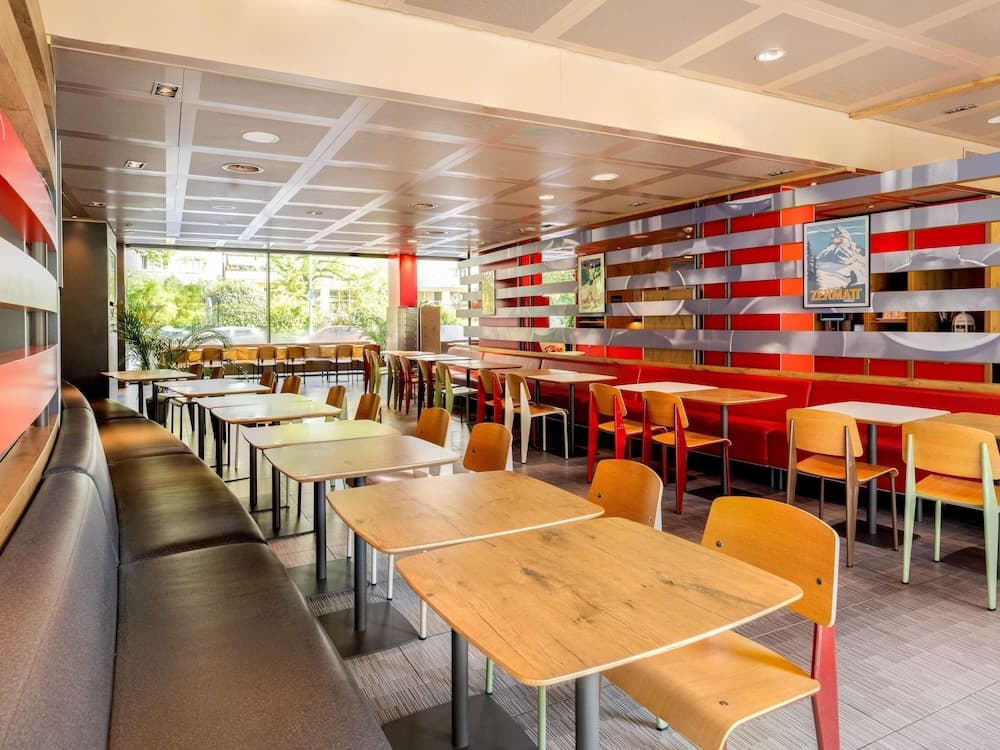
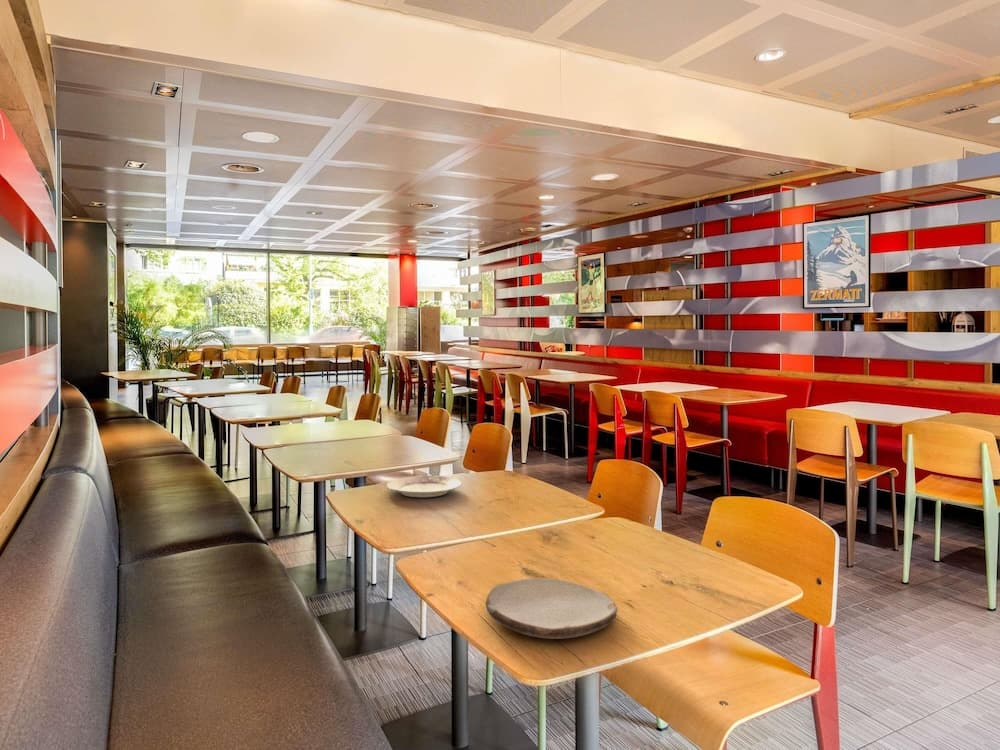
+ plate [386,475,463,498]
+ plate [485,577,618,640]
